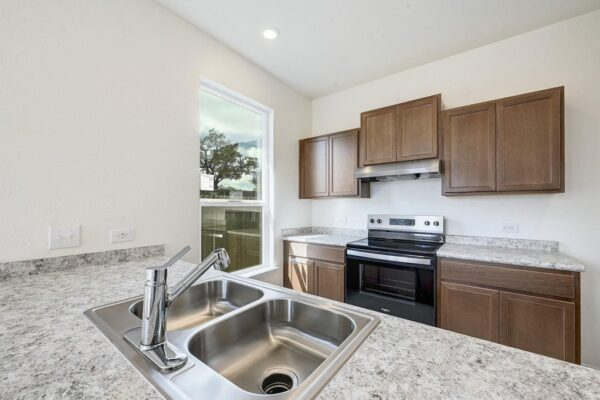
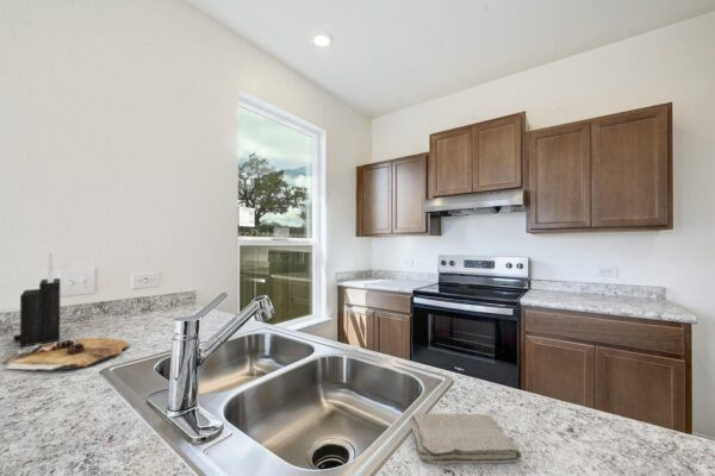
+ washcloth [408,412,523,465]
+ cutting board [4,337,131,371]
+ knife block [13,251,62,349]
